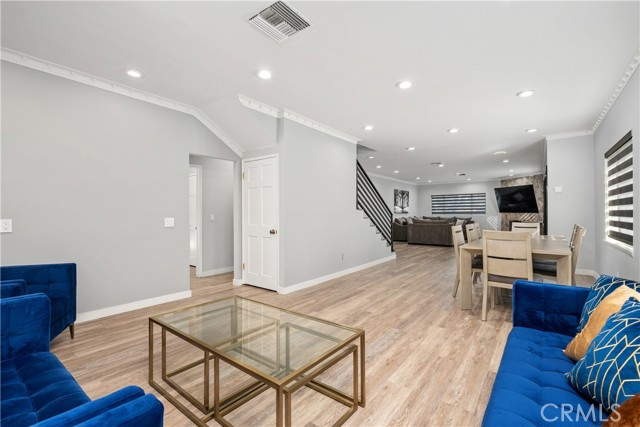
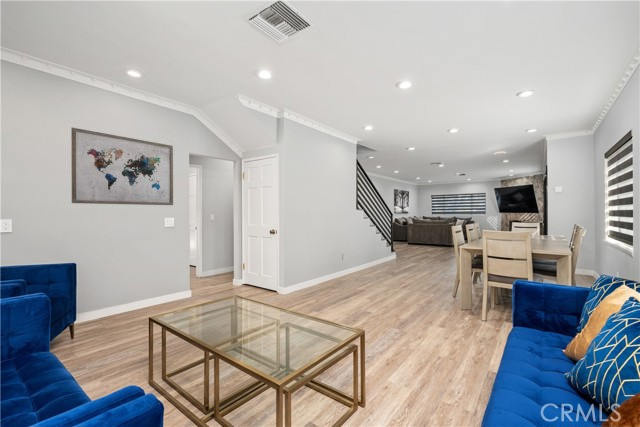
+ wall art [70,126,174,206]
